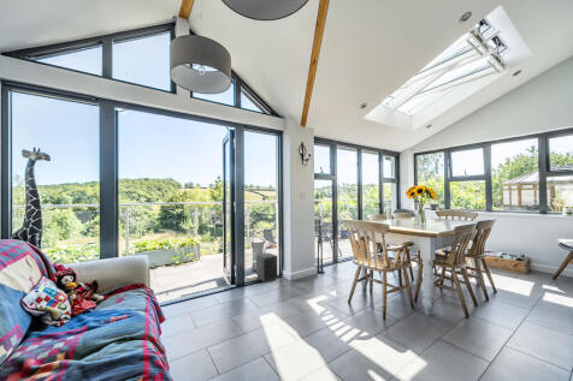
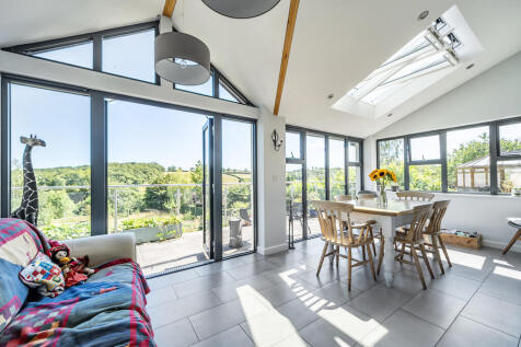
- speaker [255,252,279,284]
